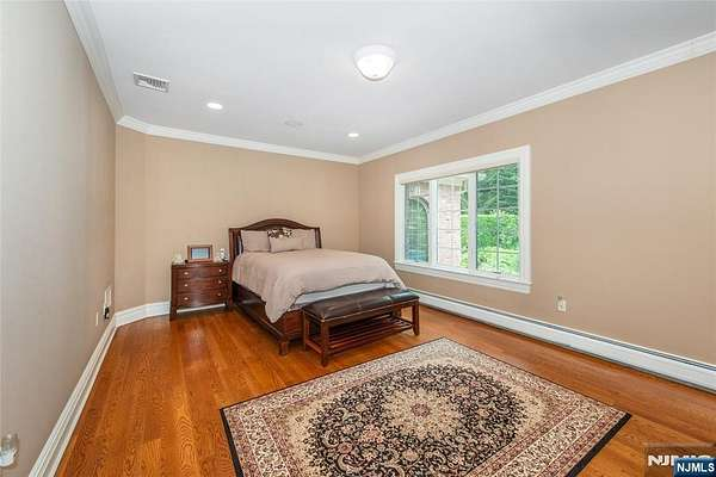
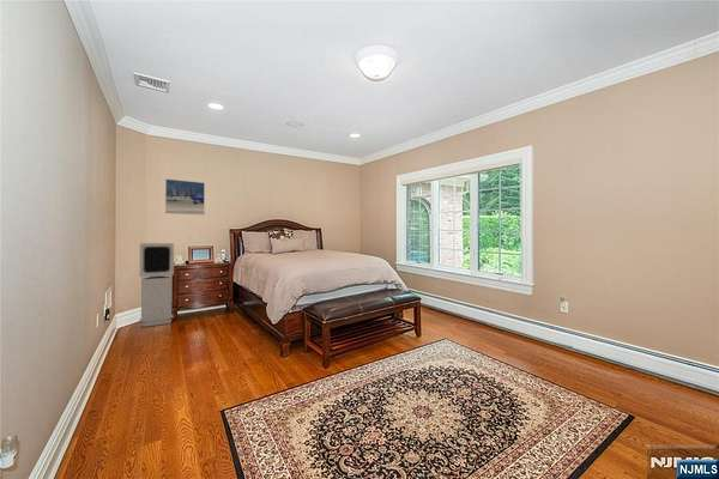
+ air purifier [138,242,175,328]
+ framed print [164,178,206,217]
